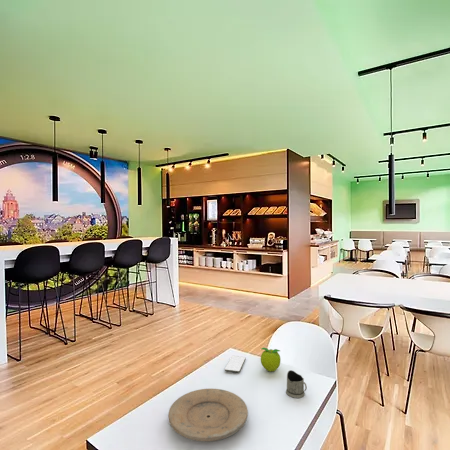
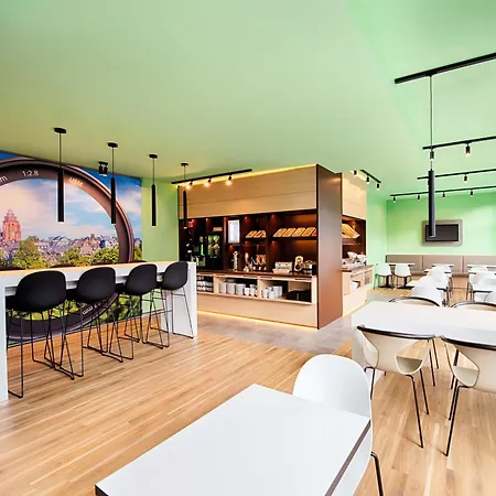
- smartphone [224,355,247,374]
- tea glass holder [285,369,308,399]
- fruit [260,347,282,373]
- plate [167,388,249,442]
